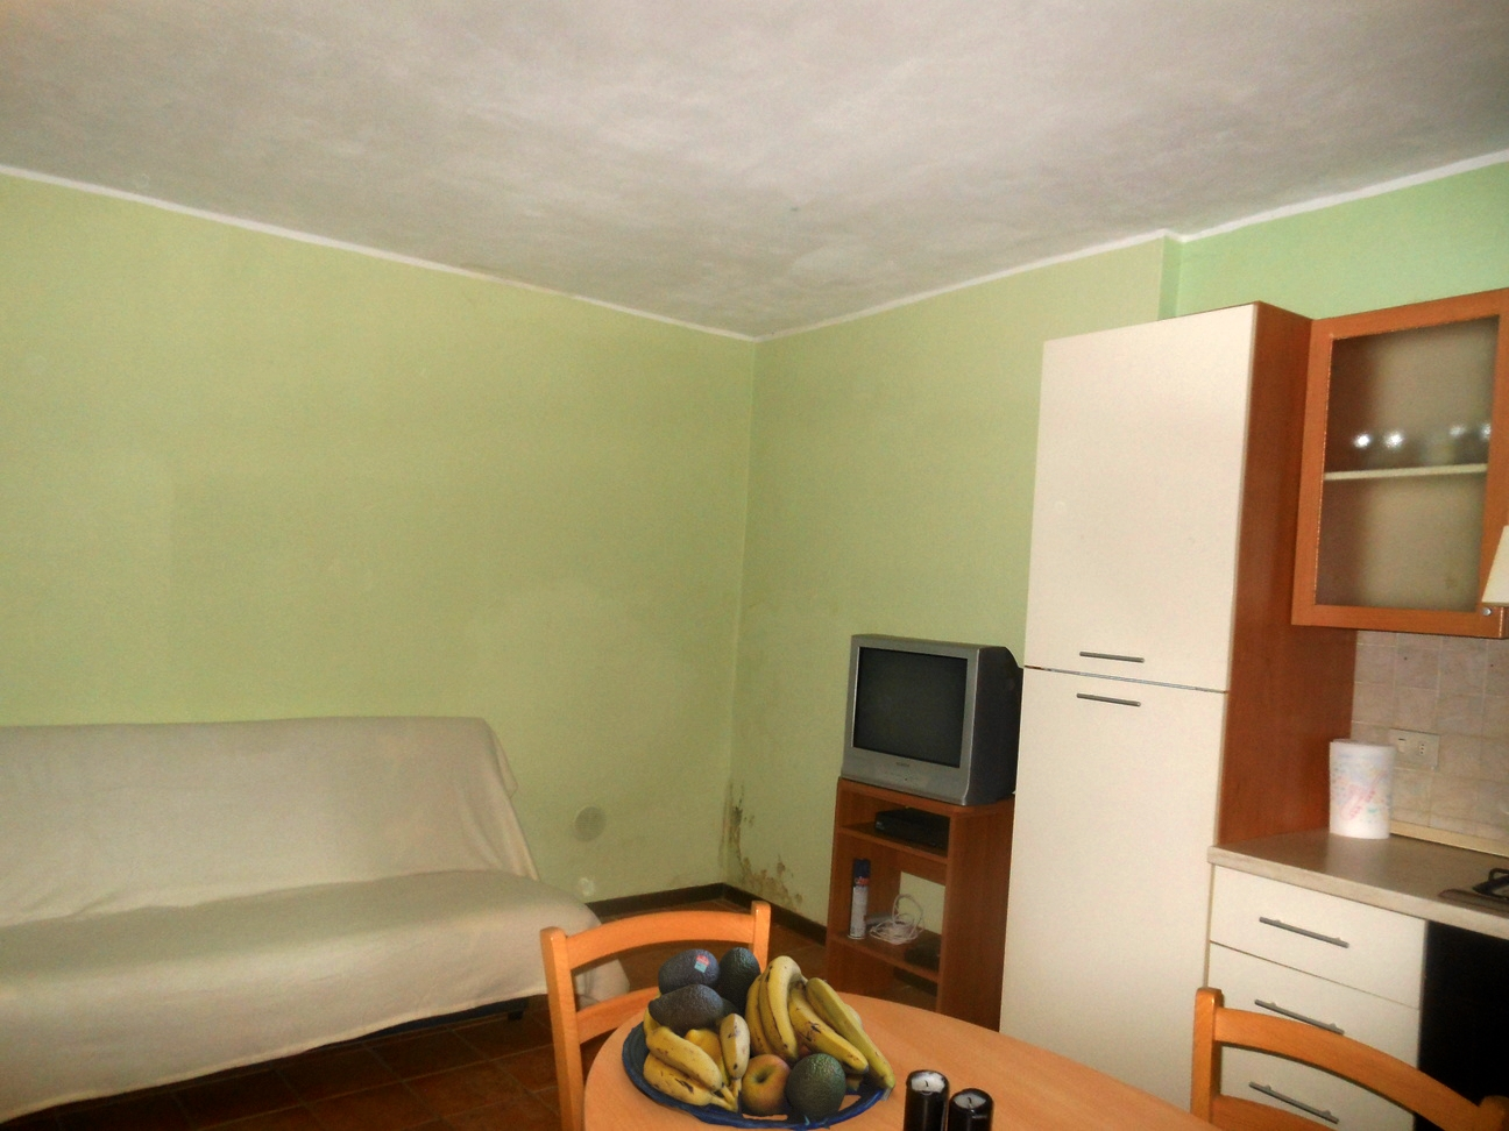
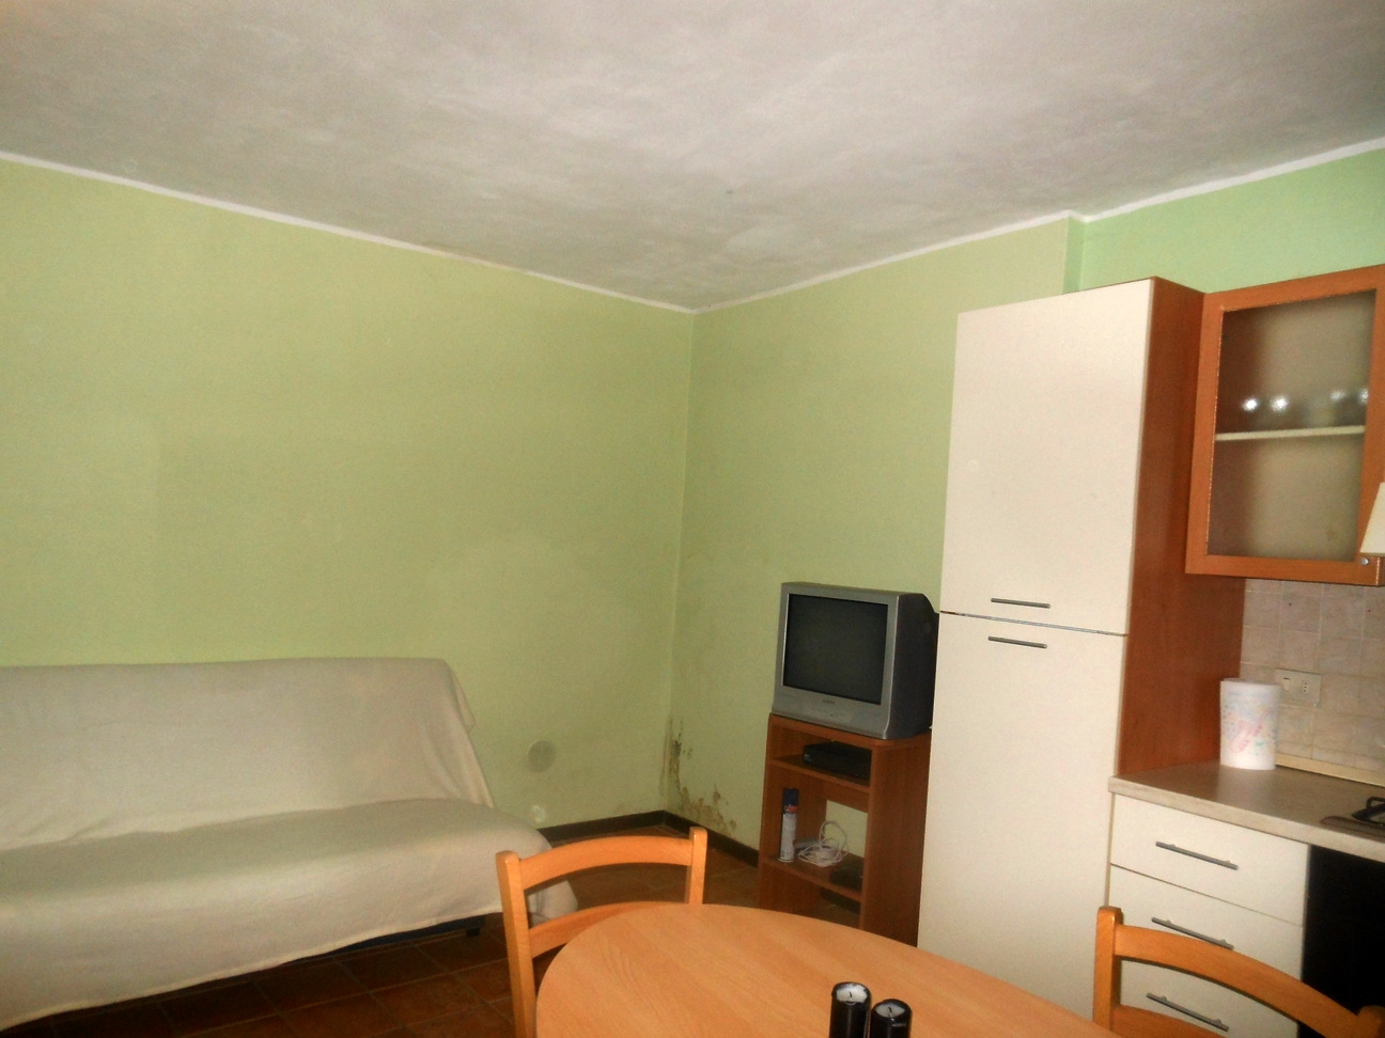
- fruit bowl [620,946,897,1131]
